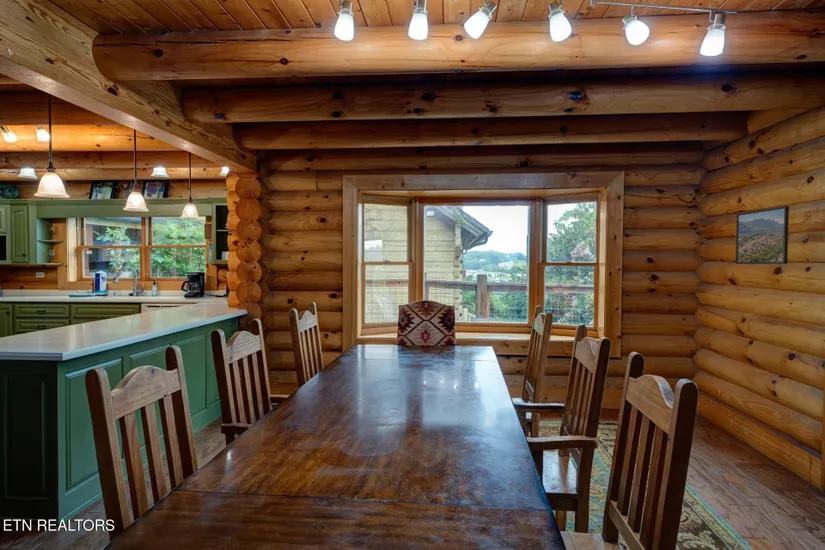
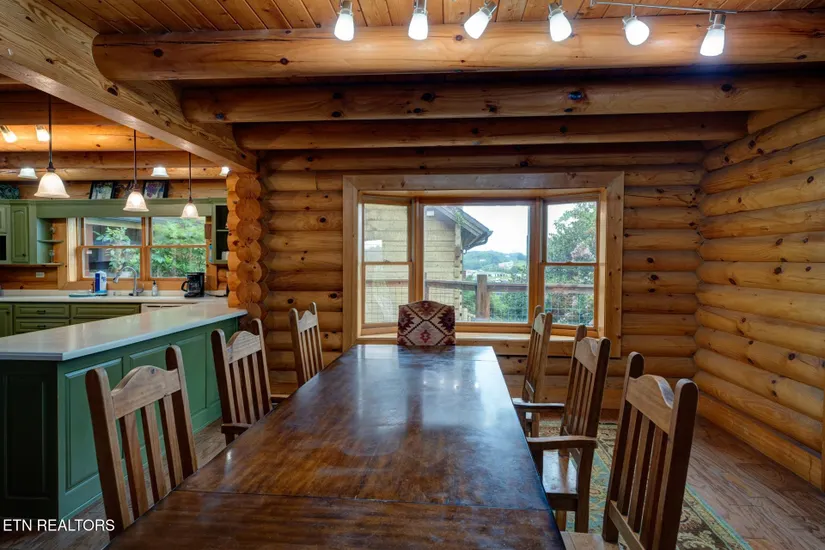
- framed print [735,205,790,265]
